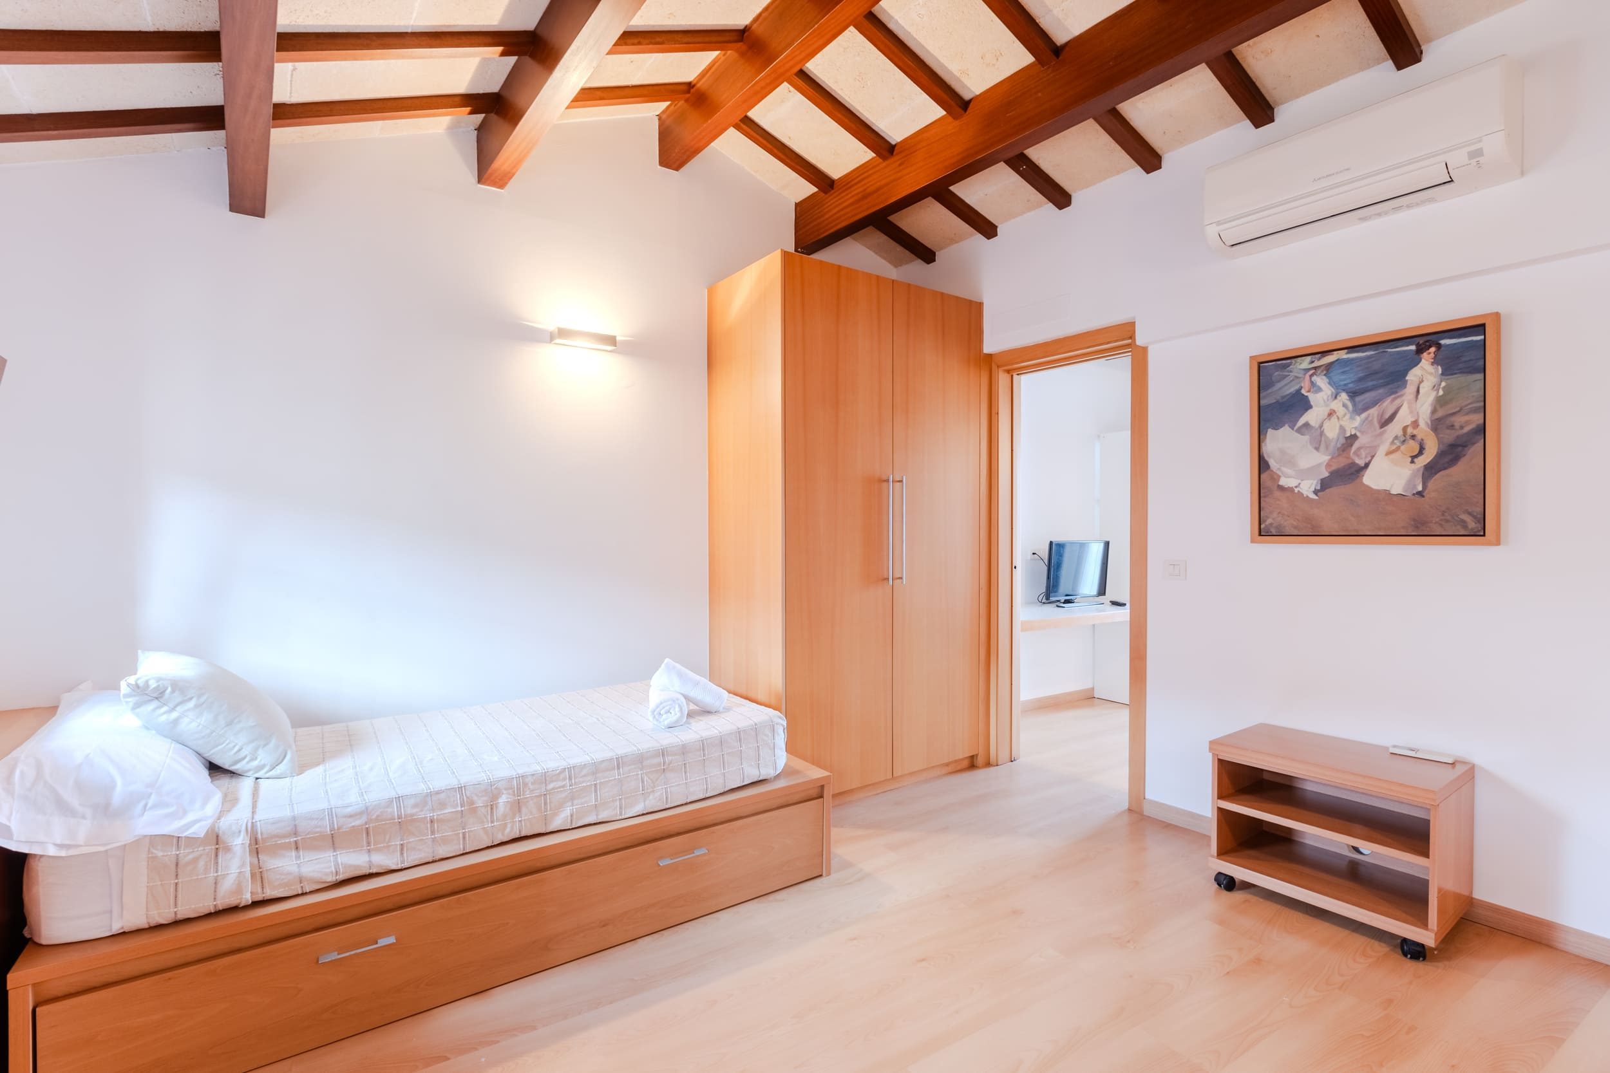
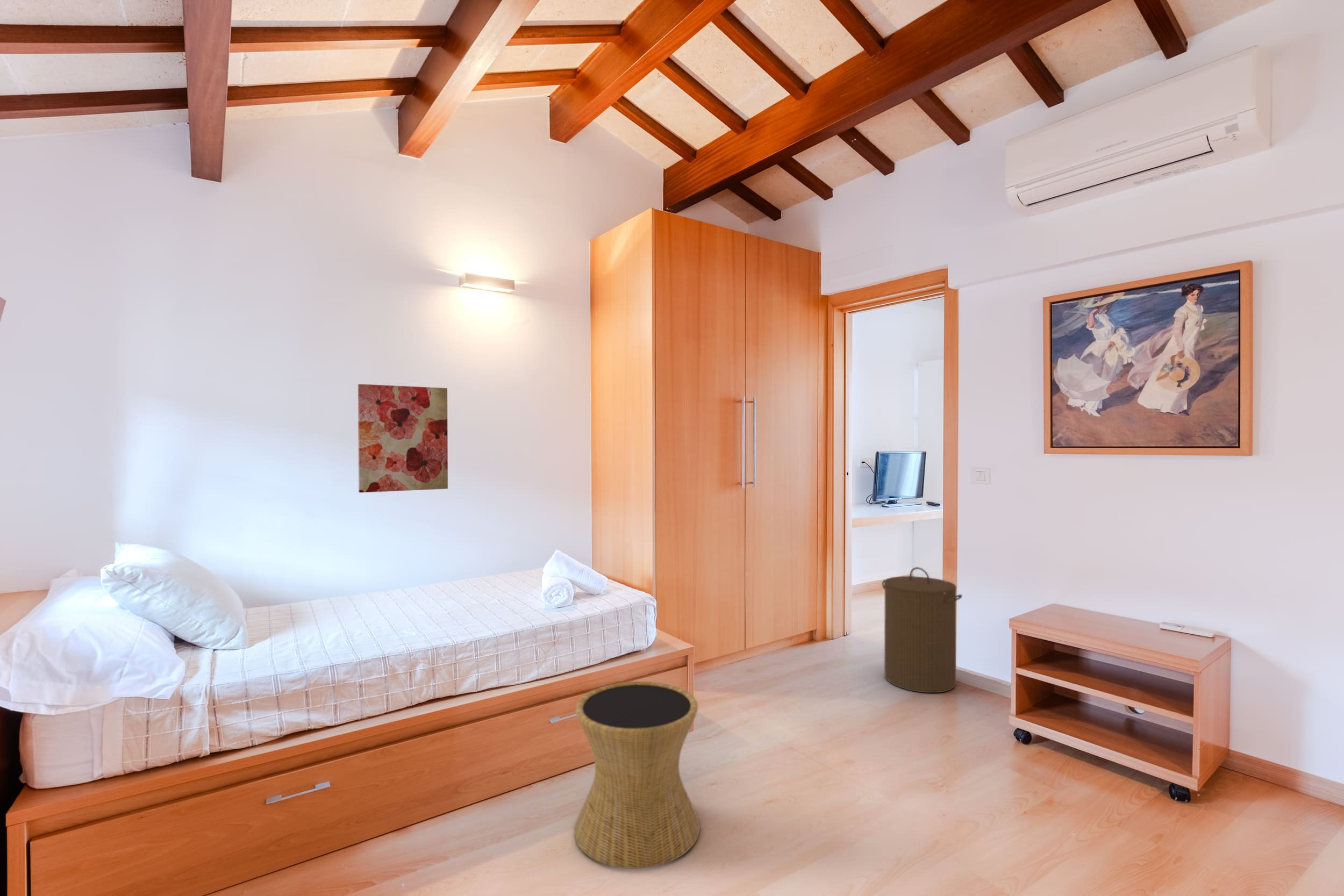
+ wall art [358,383,448,493]
+ laundry hamper [881,567,963,693]
+ side table [574,681,700,869]
